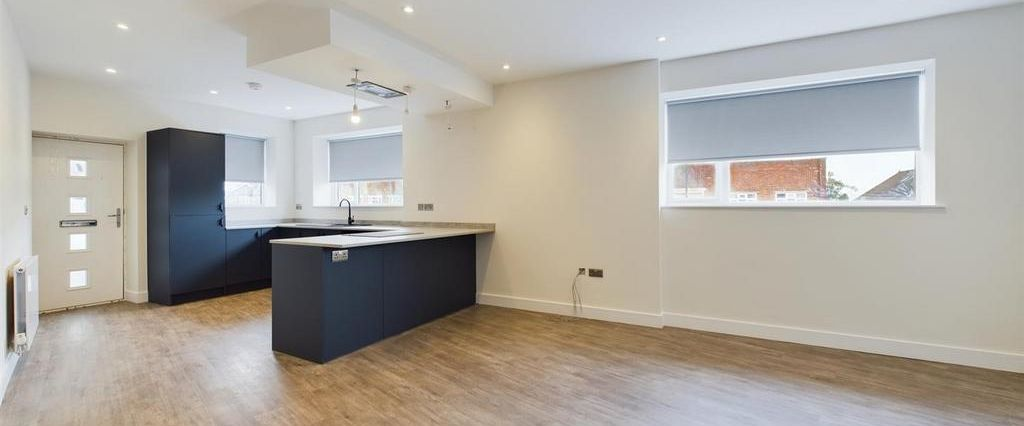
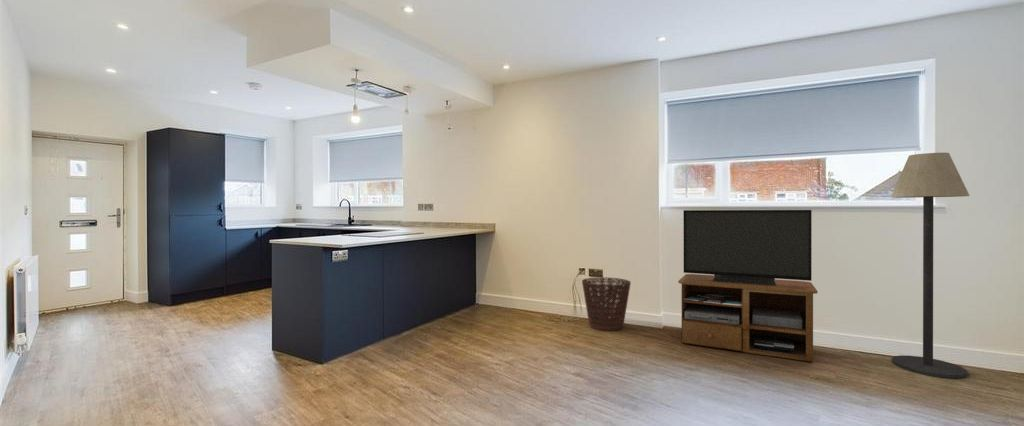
+ basket [581,276,632,332]
+ floor lamp [890,152,971,379]
+ tv stand [677,209,819,363]
